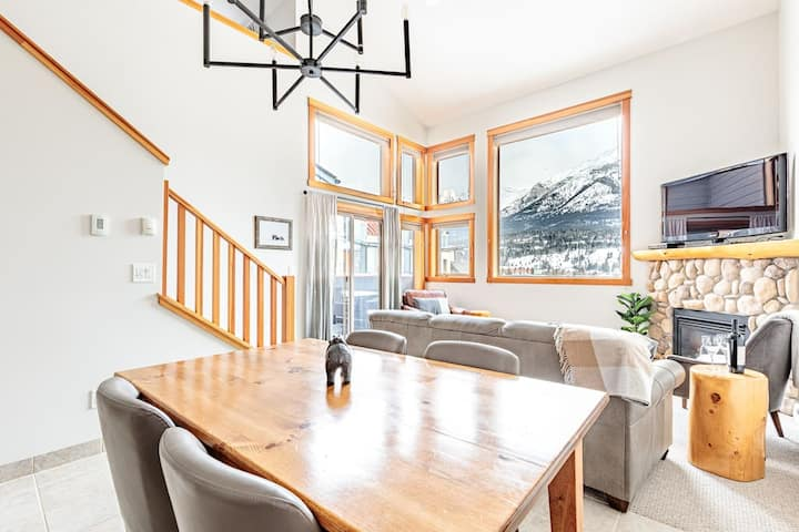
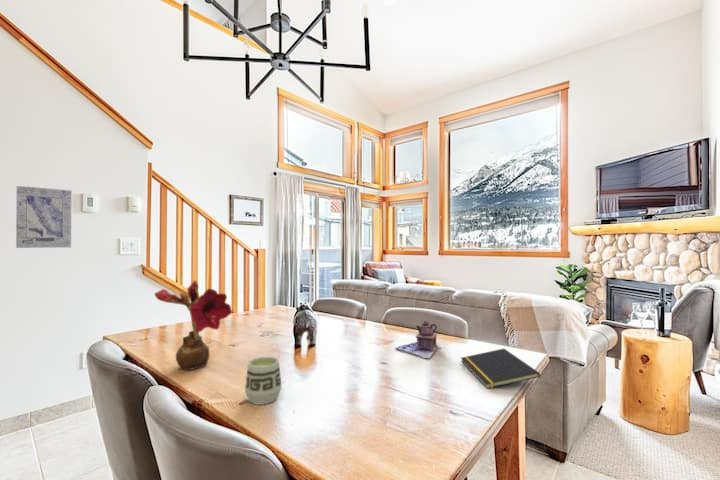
+ notepad [460,348,541,389]
+ teapot [394,320,441,360]
+ flower [153,279,233,371]
+ wall art [15,185,72,249]
+ cup [244,356,283,406]
